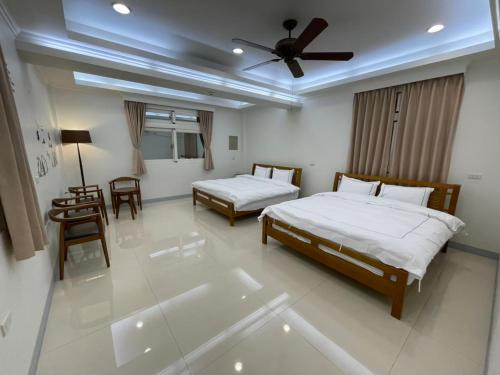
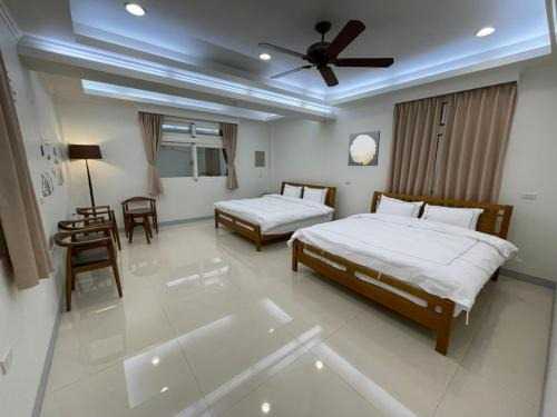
+ wall art [346,130,381,167]
